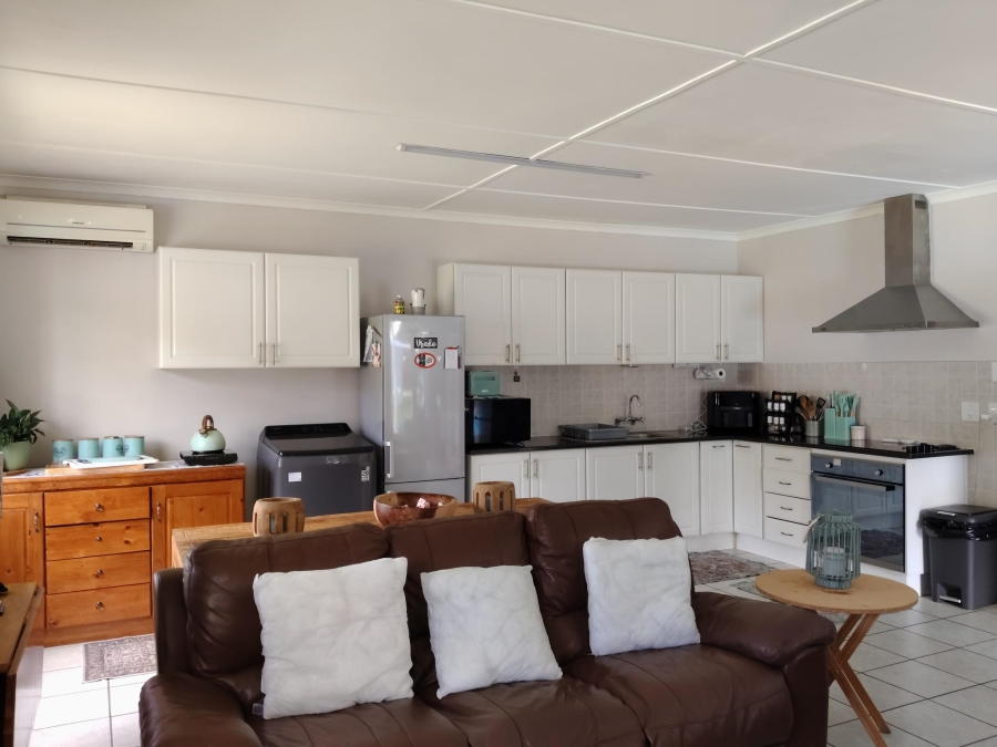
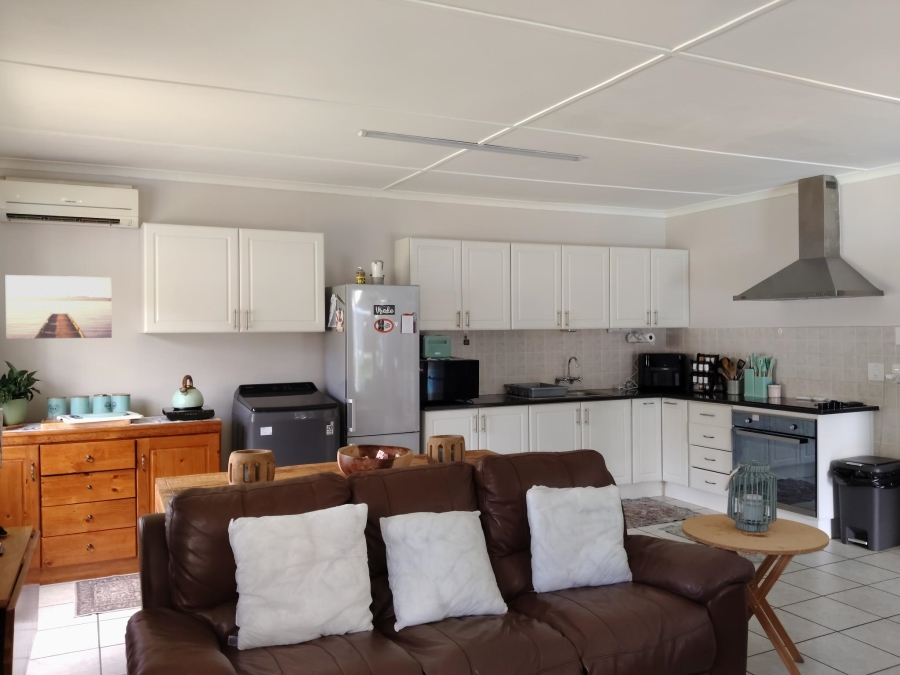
+ wall art [4,274,113,340]
